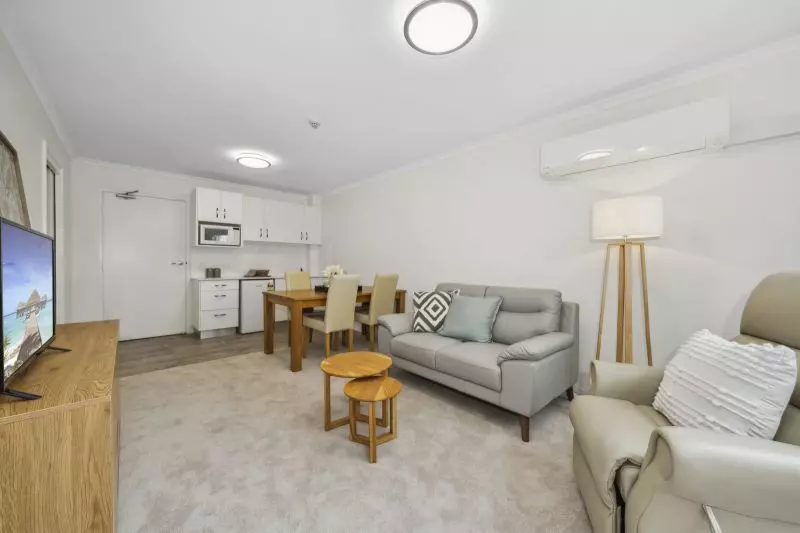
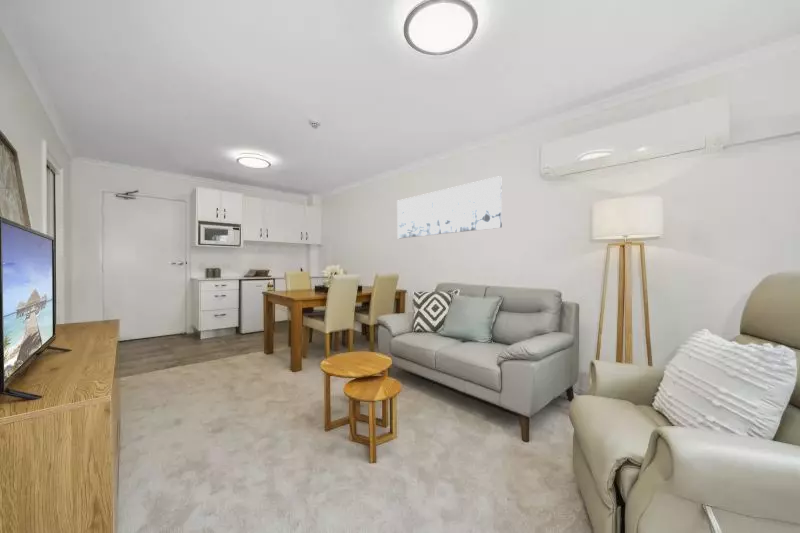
+ wall art [396,175,503,239]
